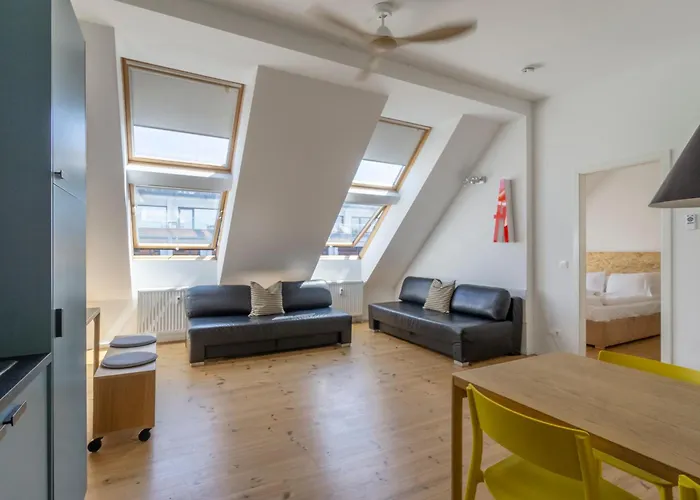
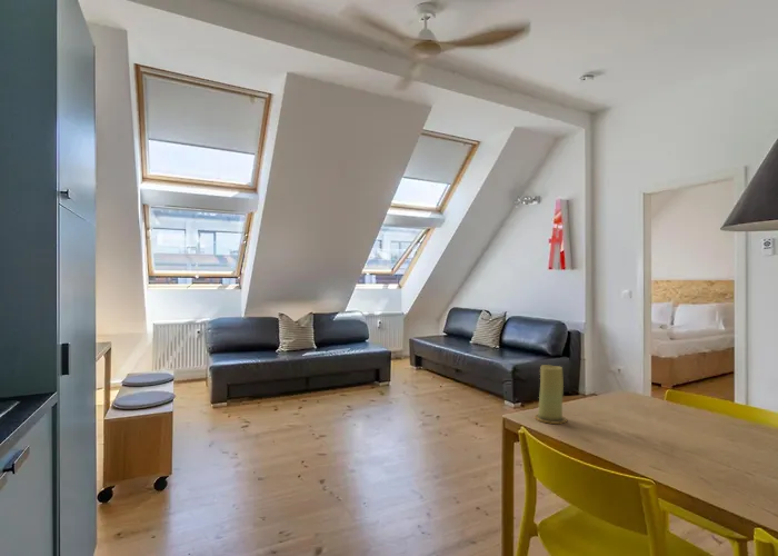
+ candle [533,364,568,425]
